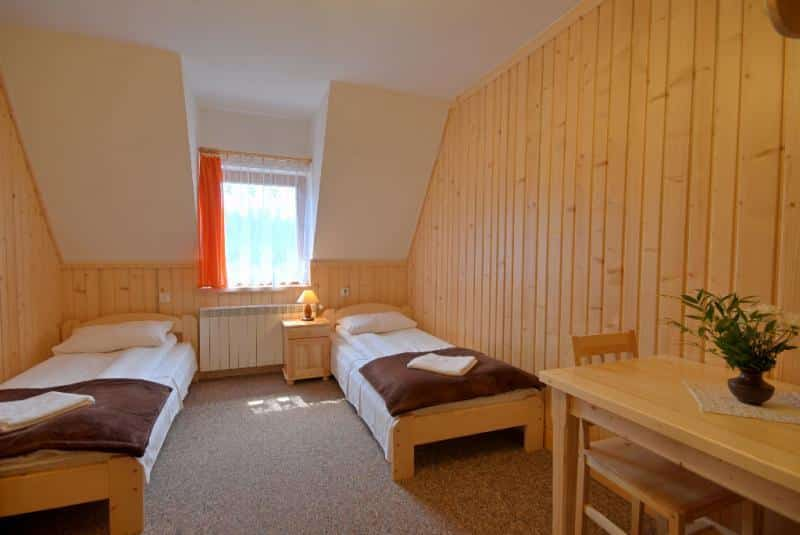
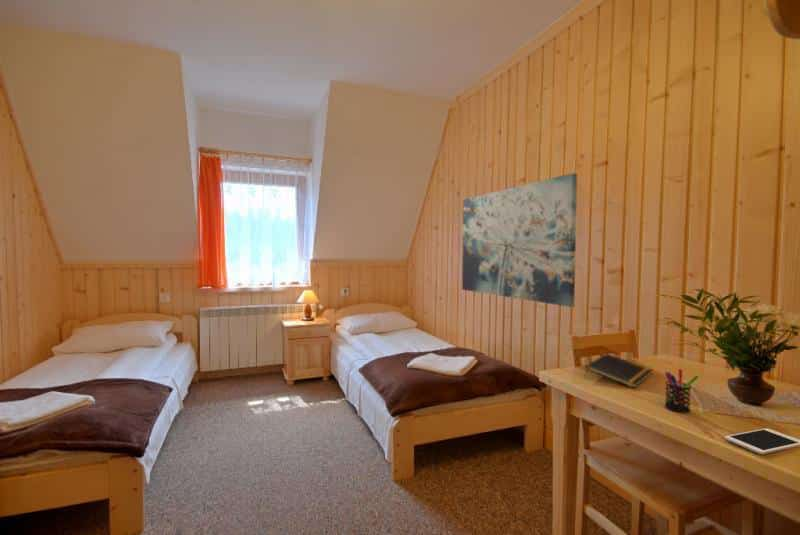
+ wall art [461,172,578,308]
+ pen holder [664,367,699,413]
+ notepad [584,353,654,389]
+ cell phone [723,427,800,455]
